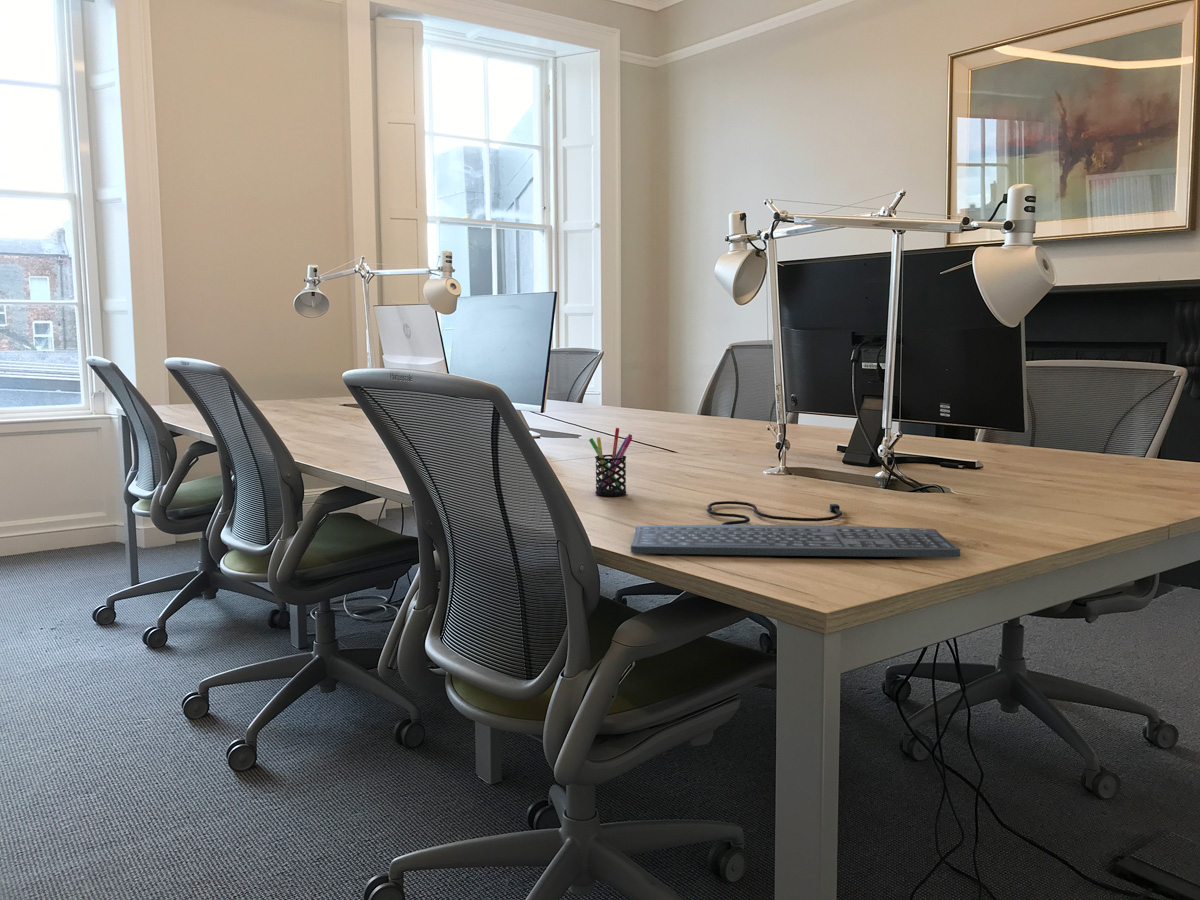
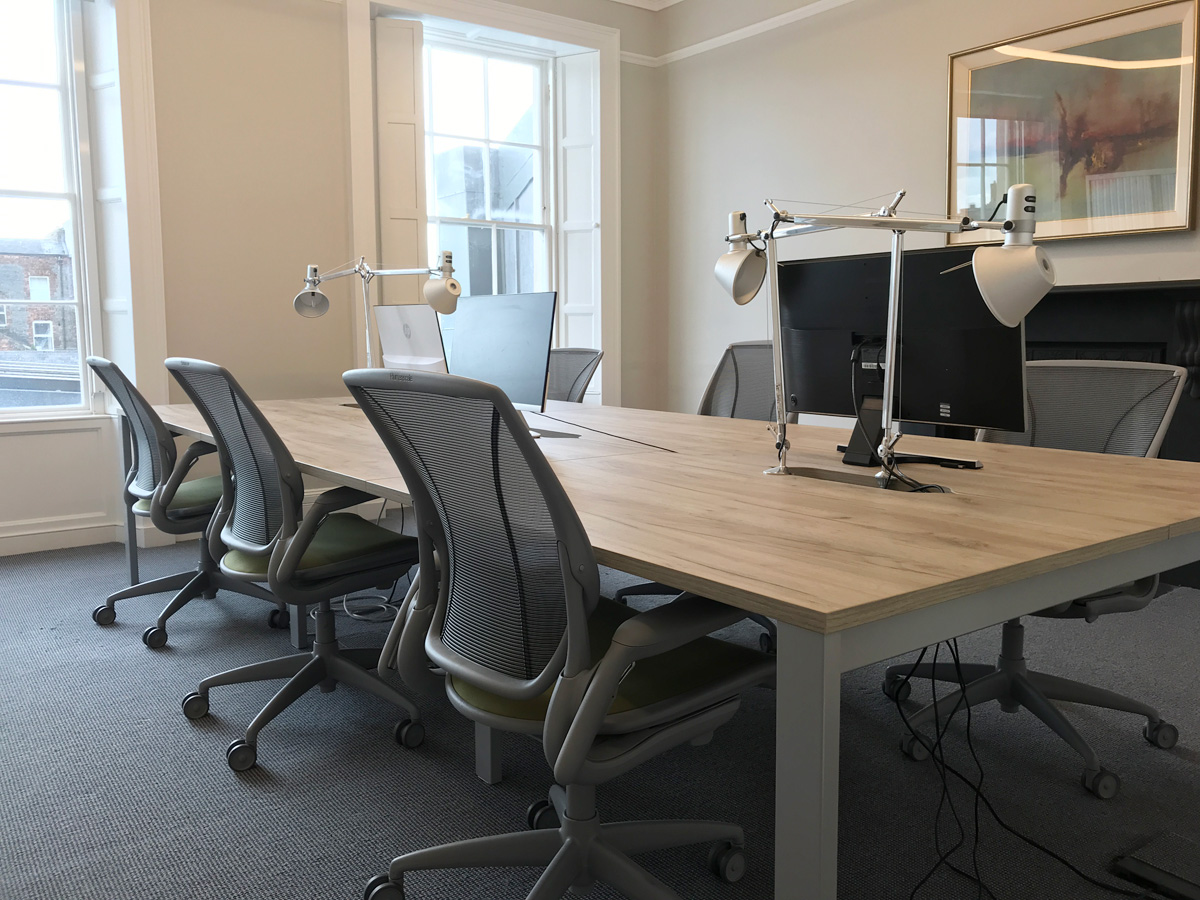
- pen holder [588,427,633,497]
- keyboard [630,500,961,558]
